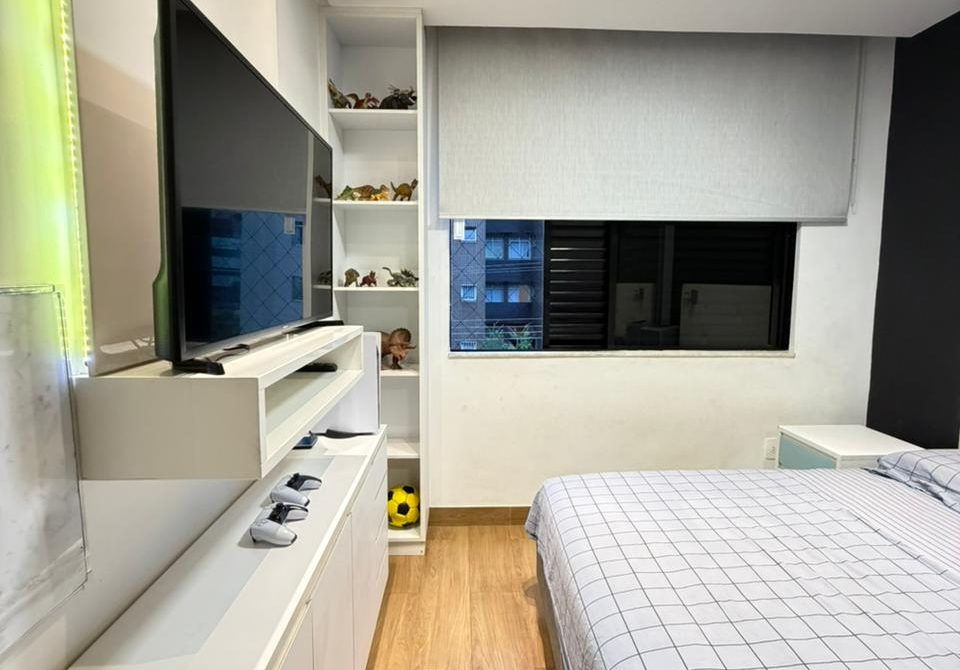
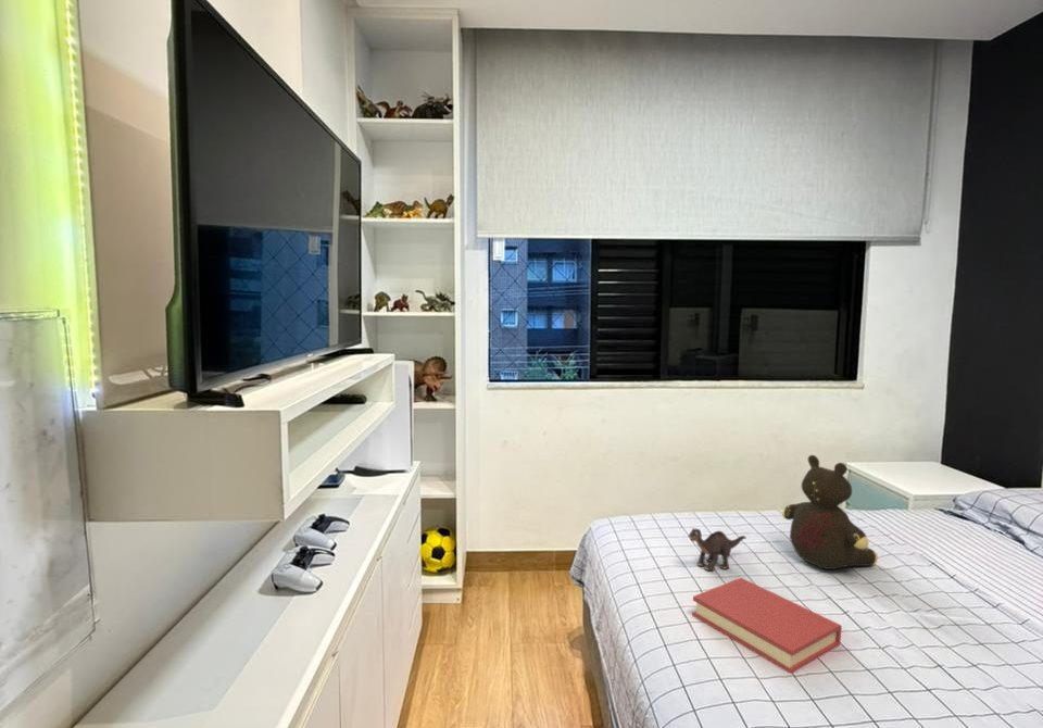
+ dinosaur toy [688,527,747,572]
+ hardback book [691,577,843,675]
+ teddy bear [781,454,879,570]
